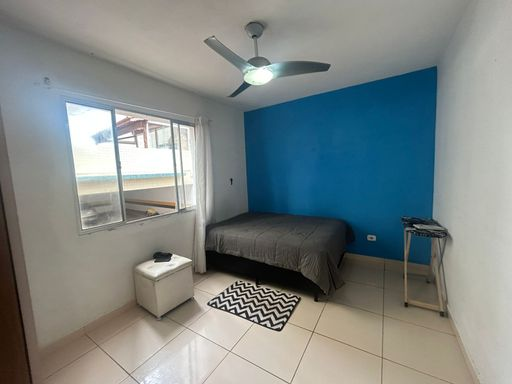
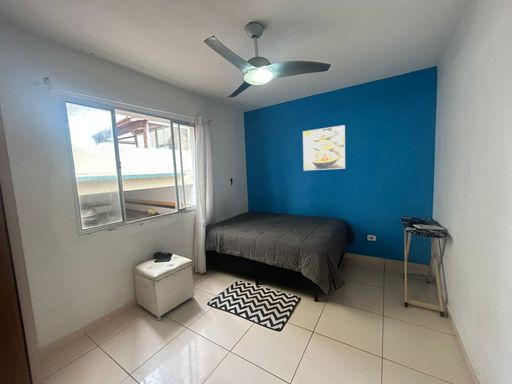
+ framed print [302,124,346,171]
